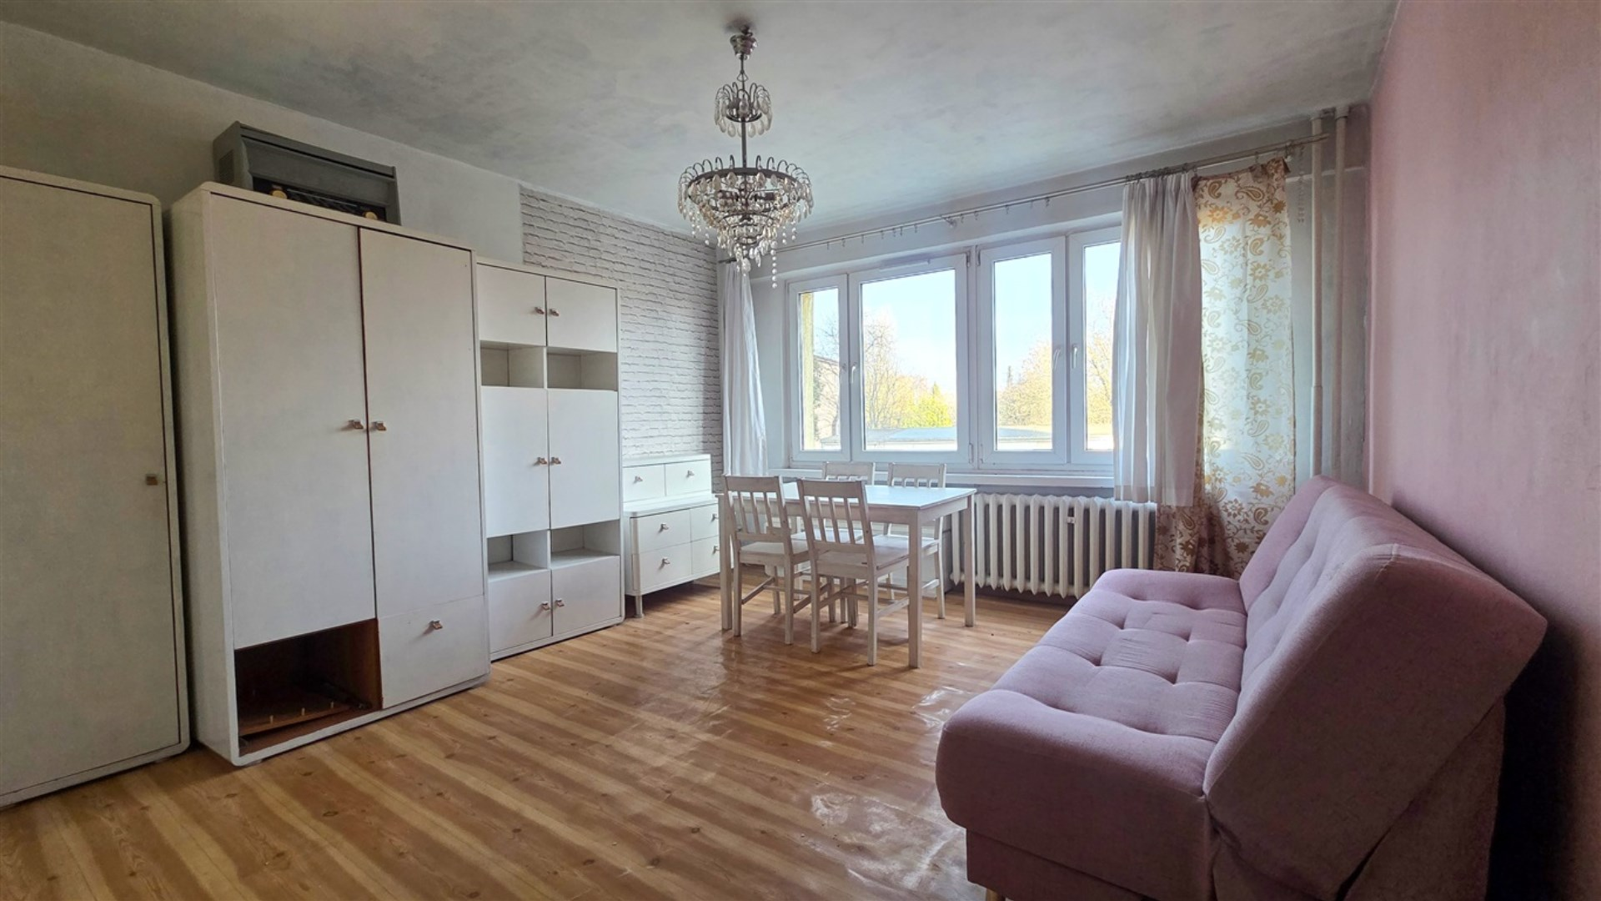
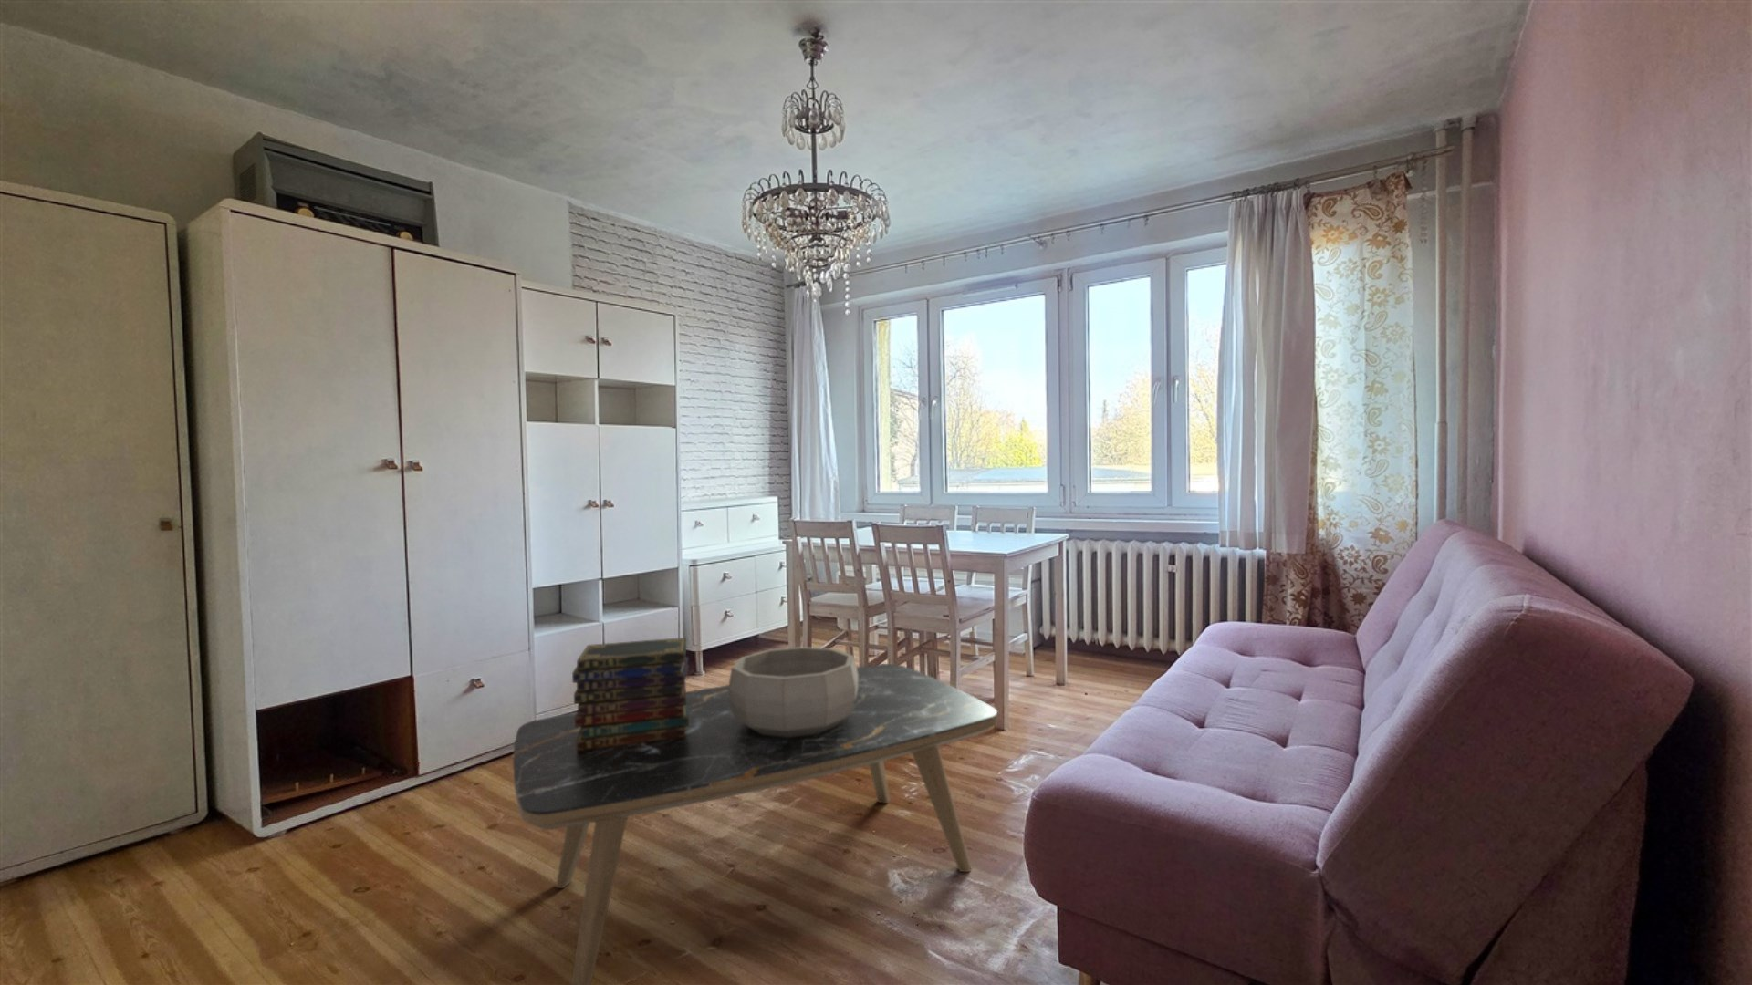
+ decorative bowl [728,646,858,737]
+ book stack [572,636,689,752]
+ coffee table [511,663,999,985]
